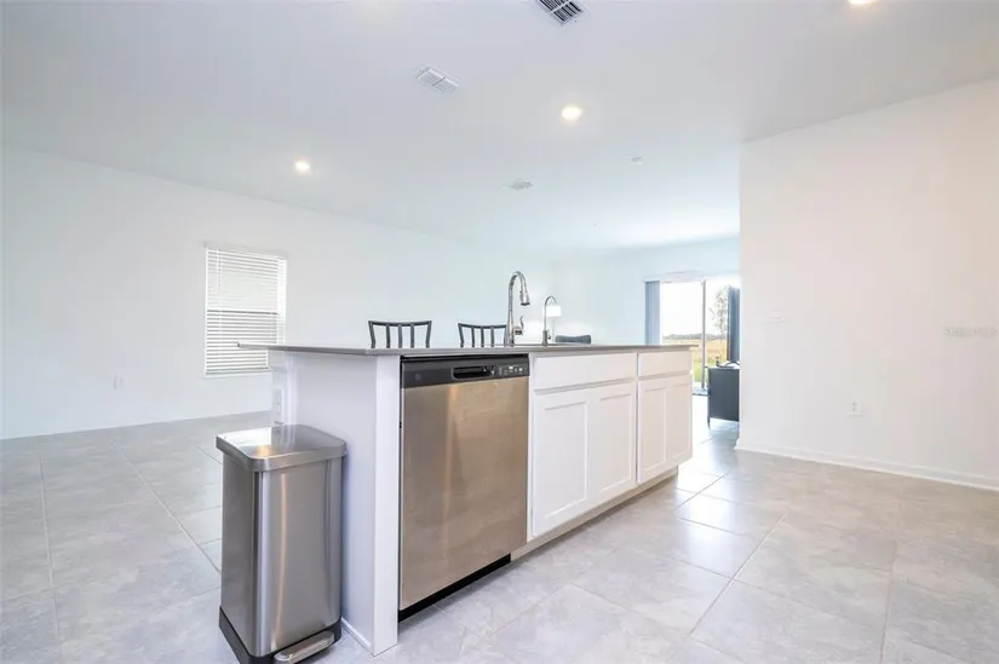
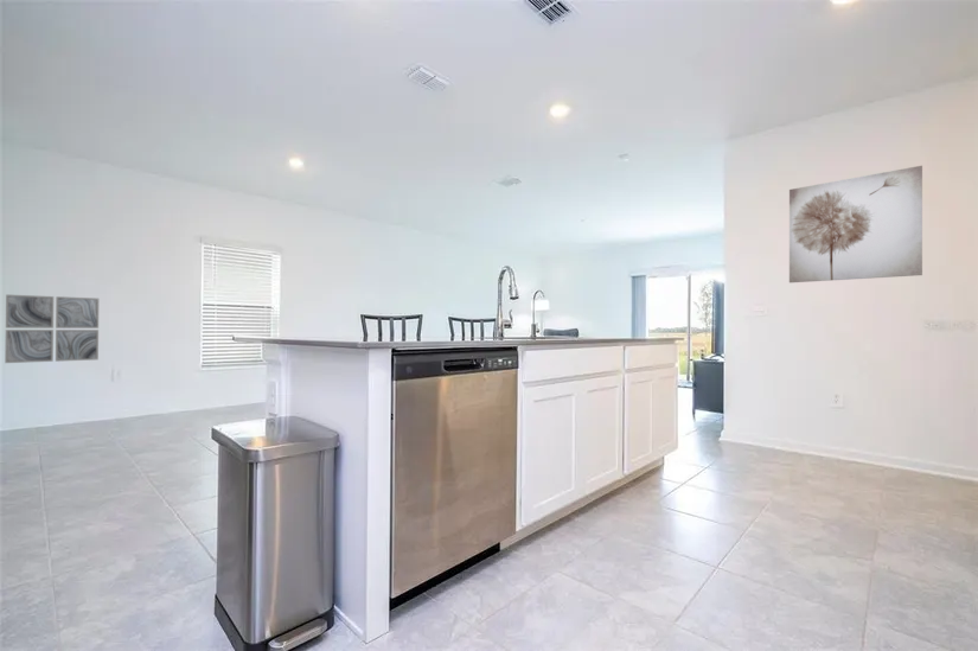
+ wall art [788,165,923,283]
+ wall art [4,293,100,364]
